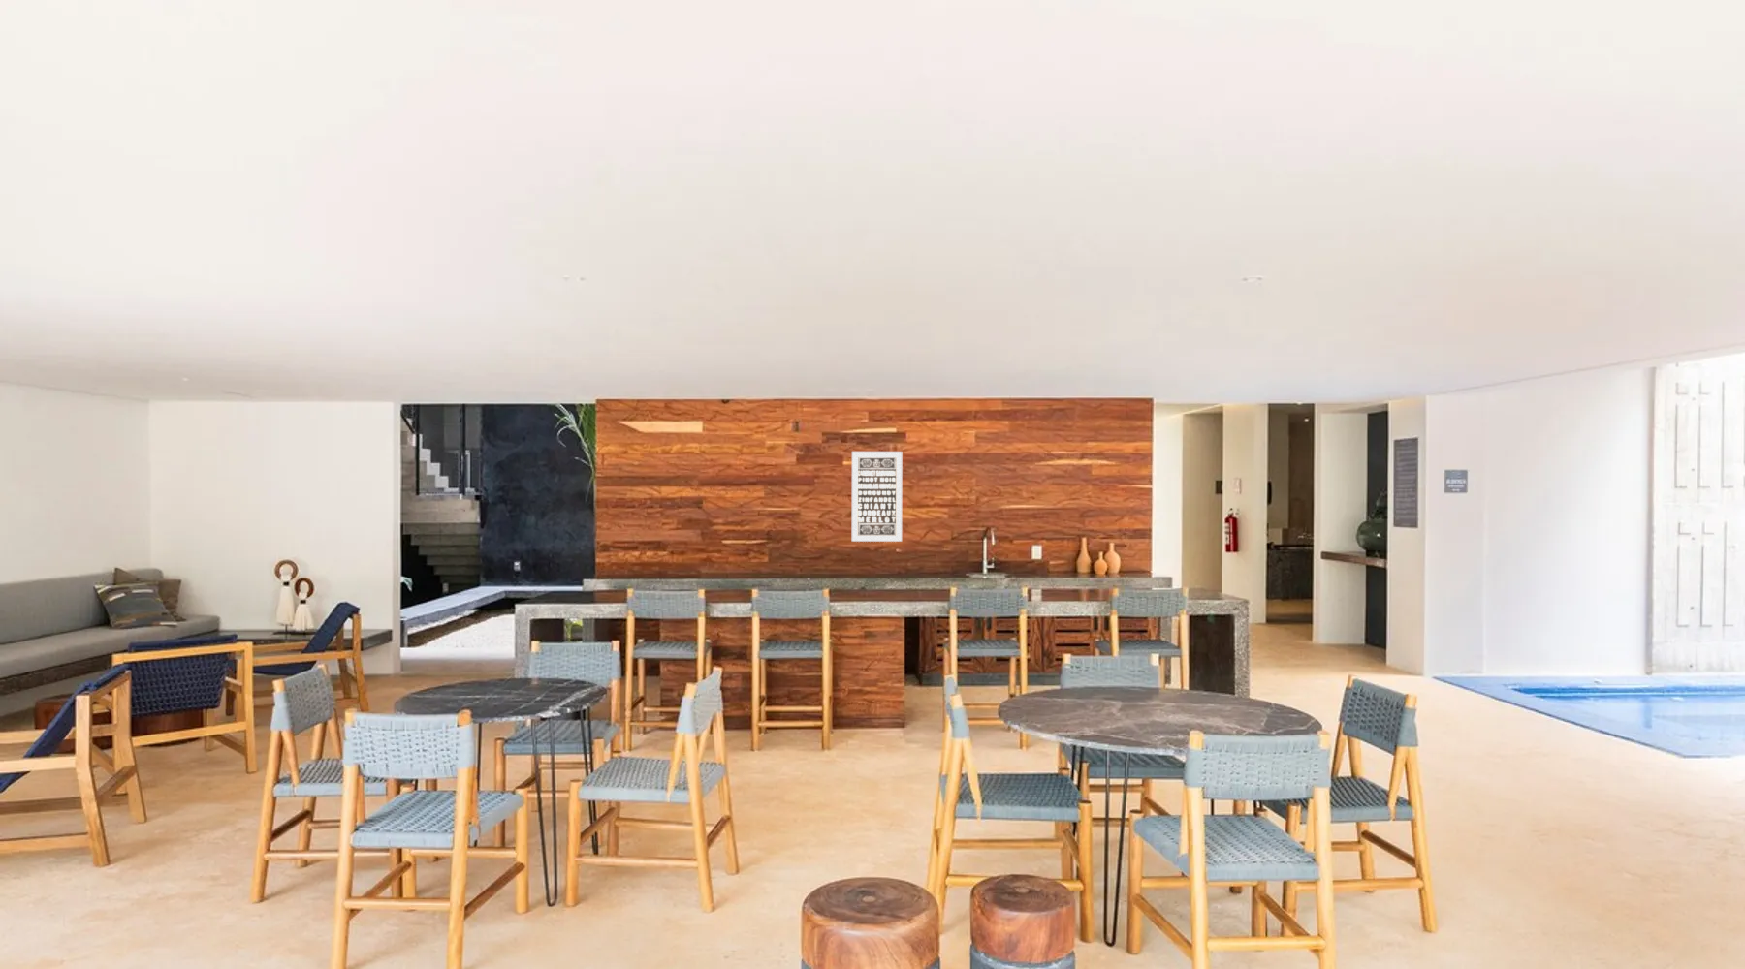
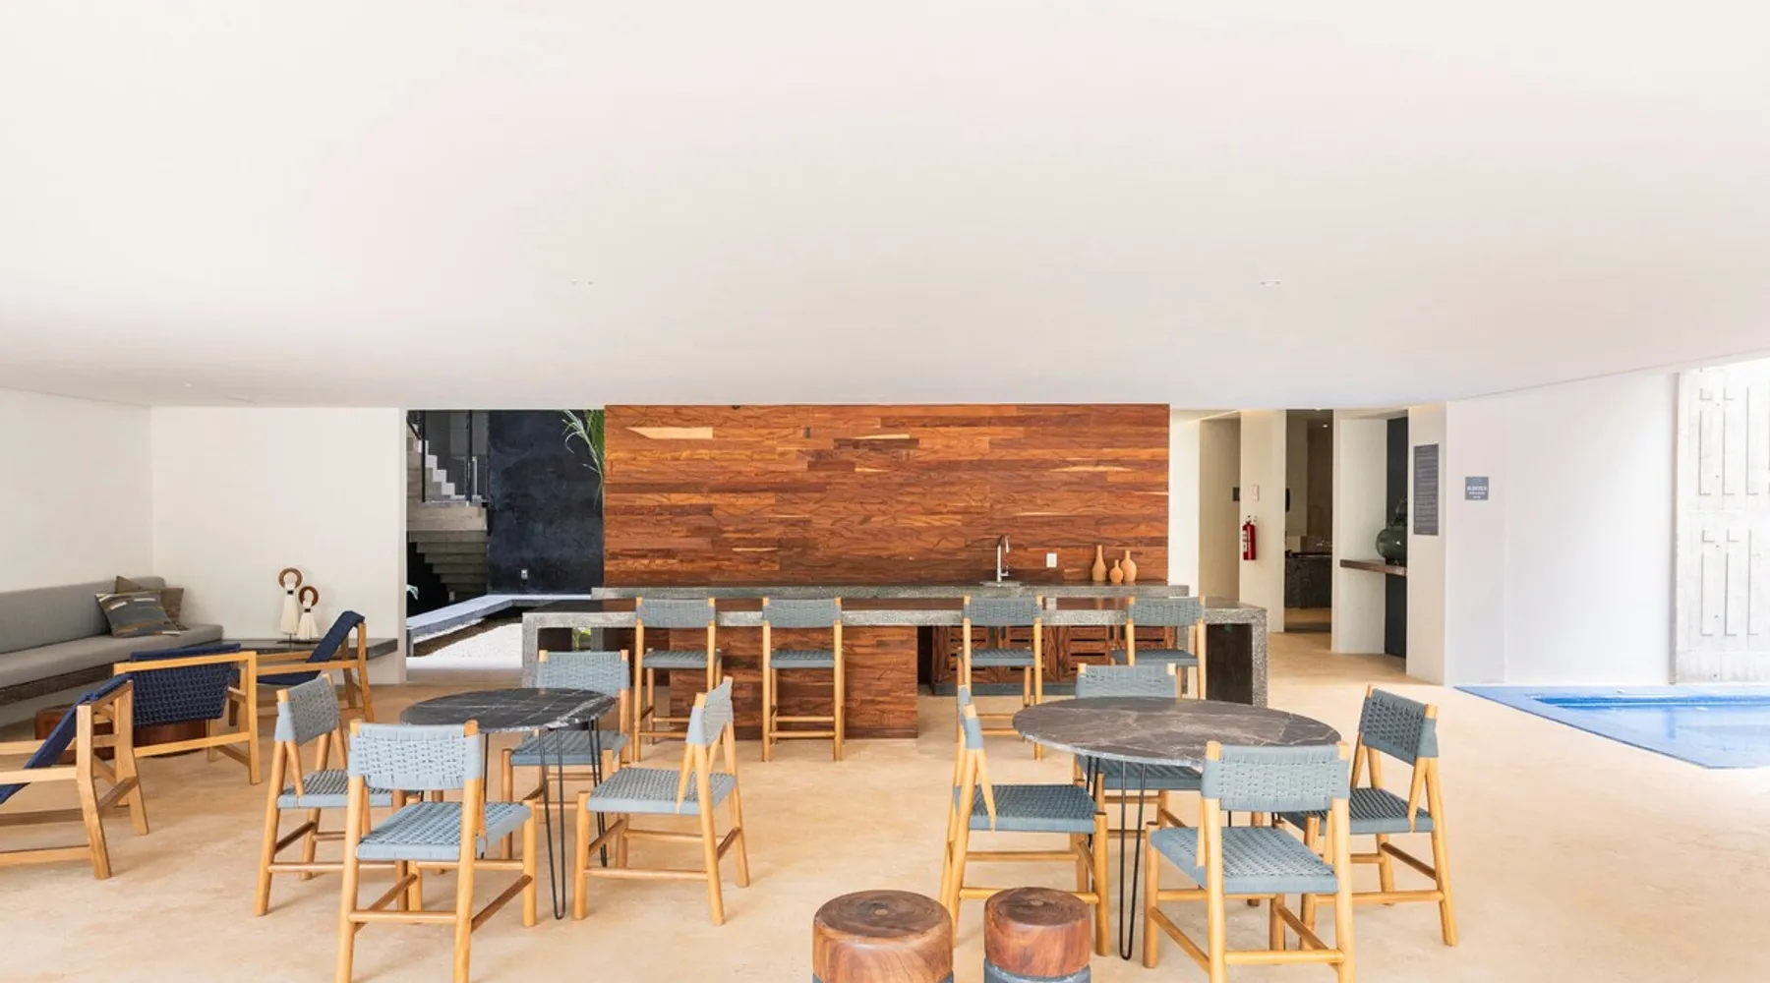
- wall art [851,451,902,543]
